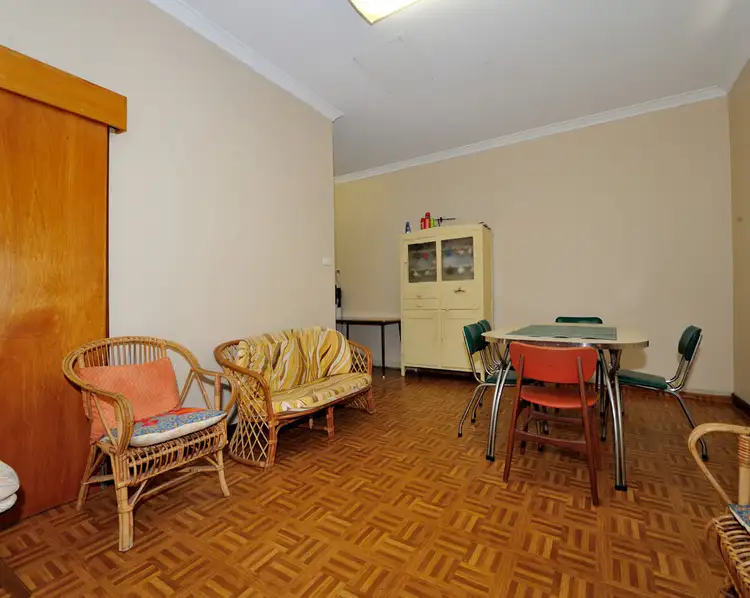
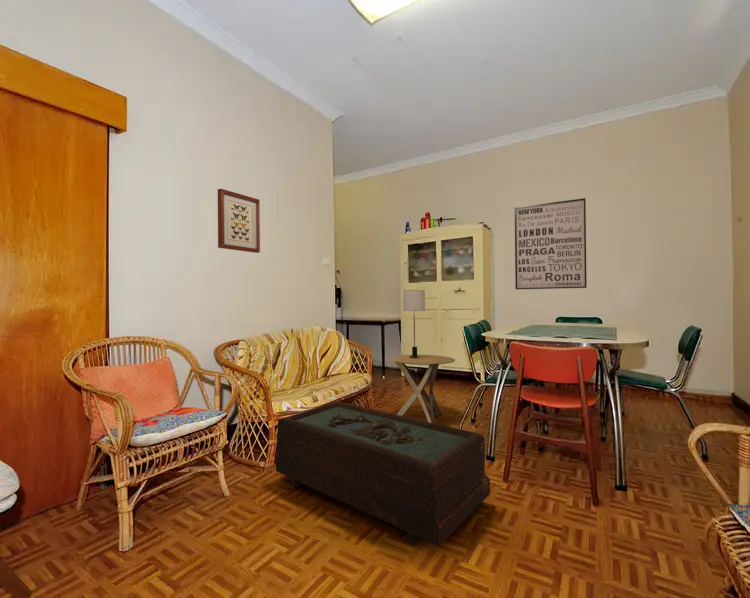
+ table lamp [402,289,426,358]
+ coffee table [275,400,491,547]
+ wall art [514,197,588,290]
+ side table [390,354,456,424]
+ wall art [217,188,261,254]
